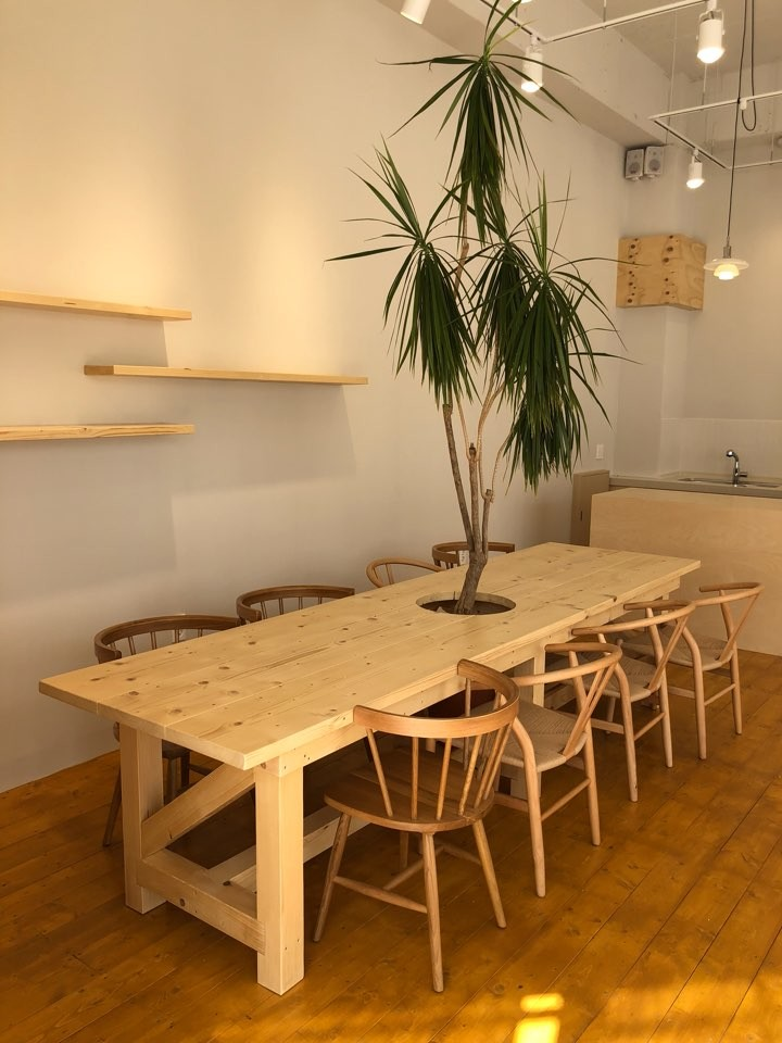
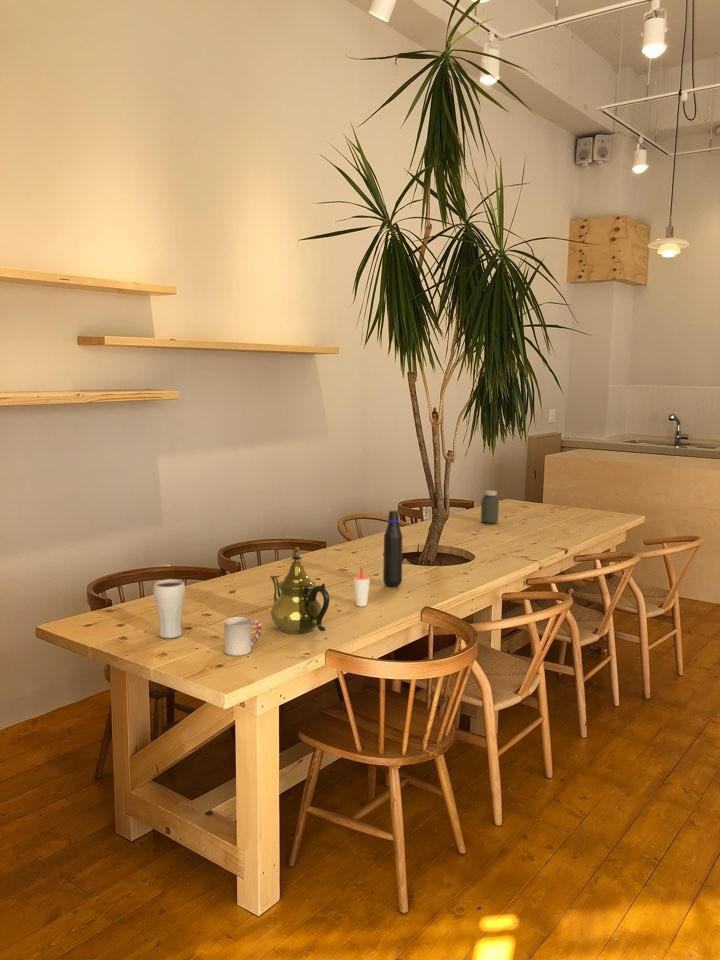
+ water bottle [382,510,403,588]
+ cup [352,567,371,607]
+ teapot [269,546,330,635]
+ drinking glass [152,578,186,639]
+ cup [223,616,262,657]
+ jar [480,489,500,524]
